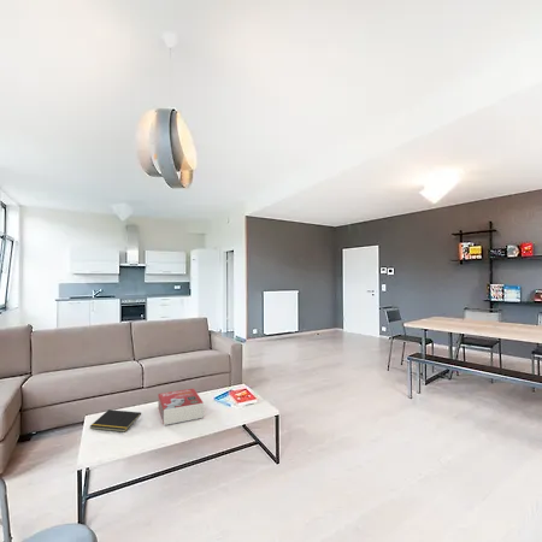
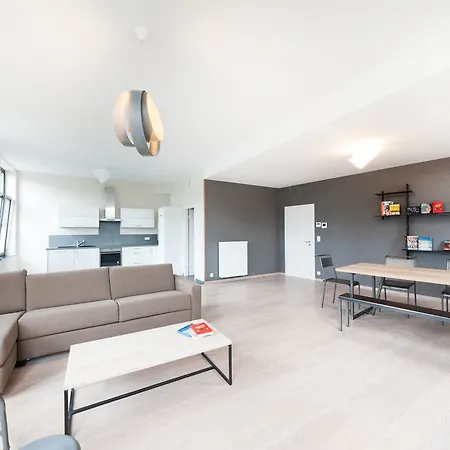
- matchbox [157,388,205,426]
- notepad [89,408,142,434]
